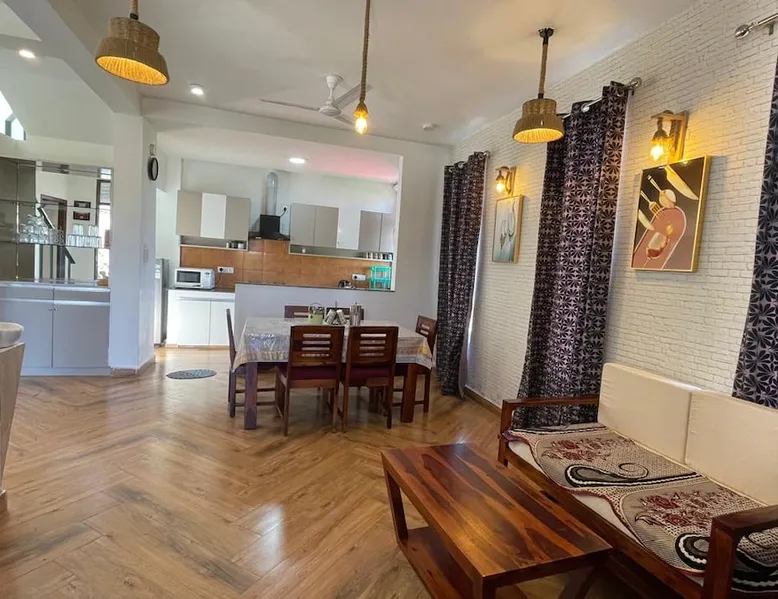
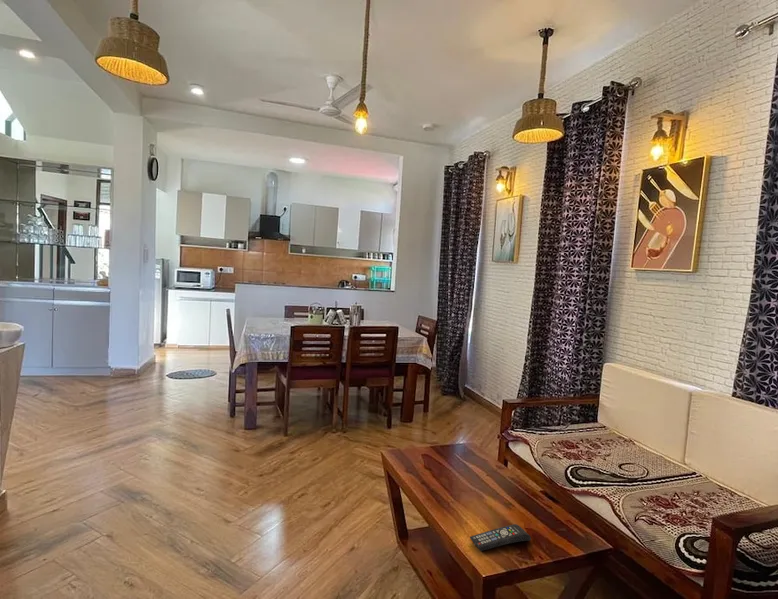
+ remote control [469,523,532,552]
